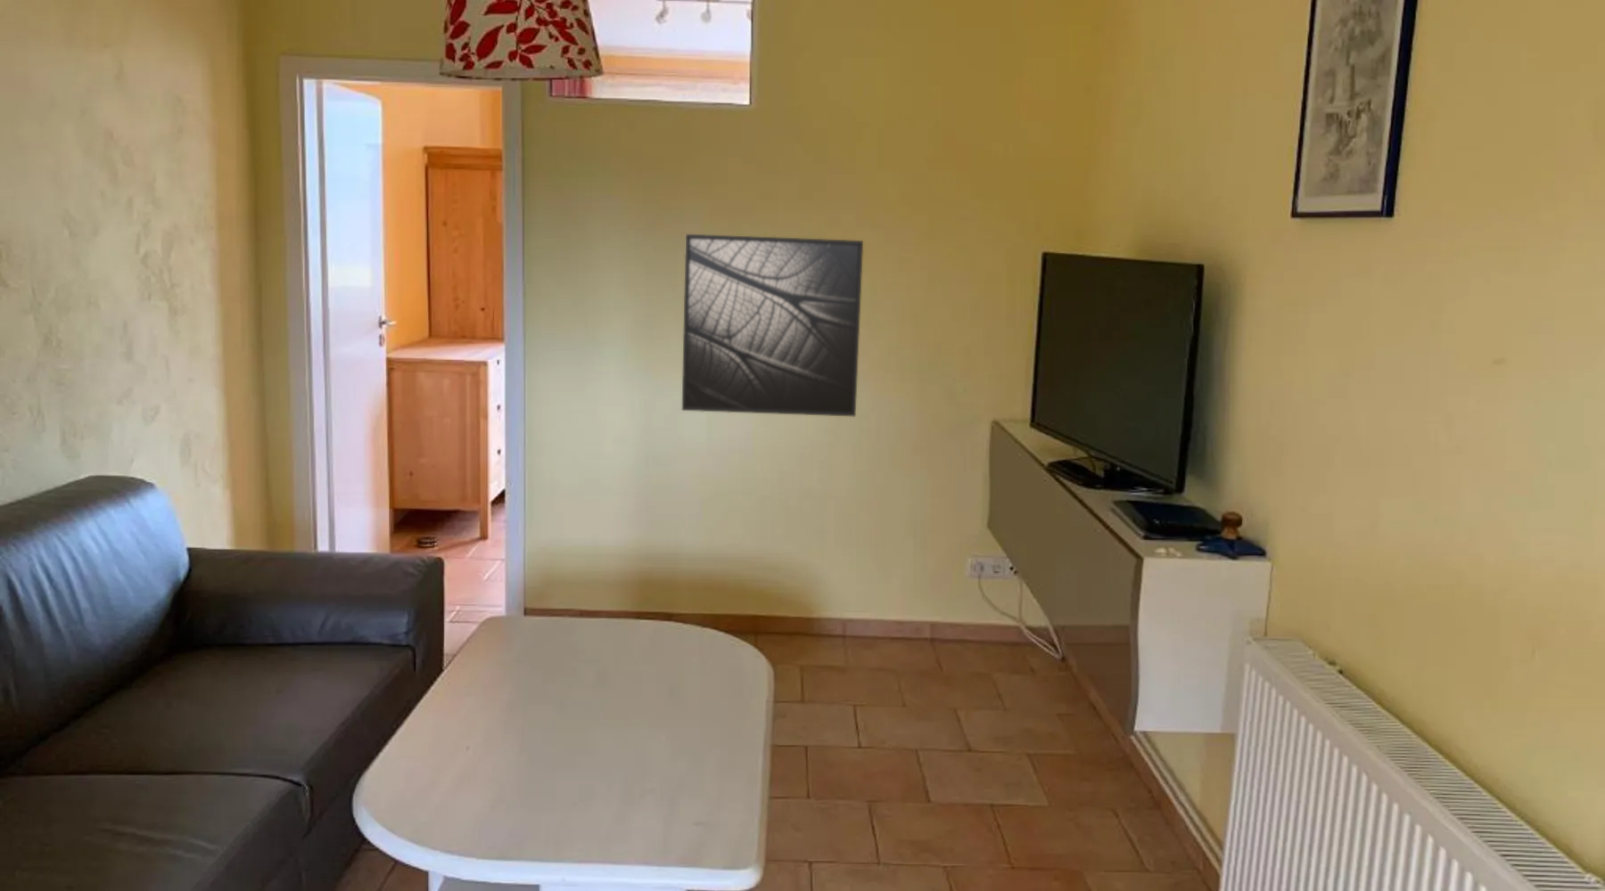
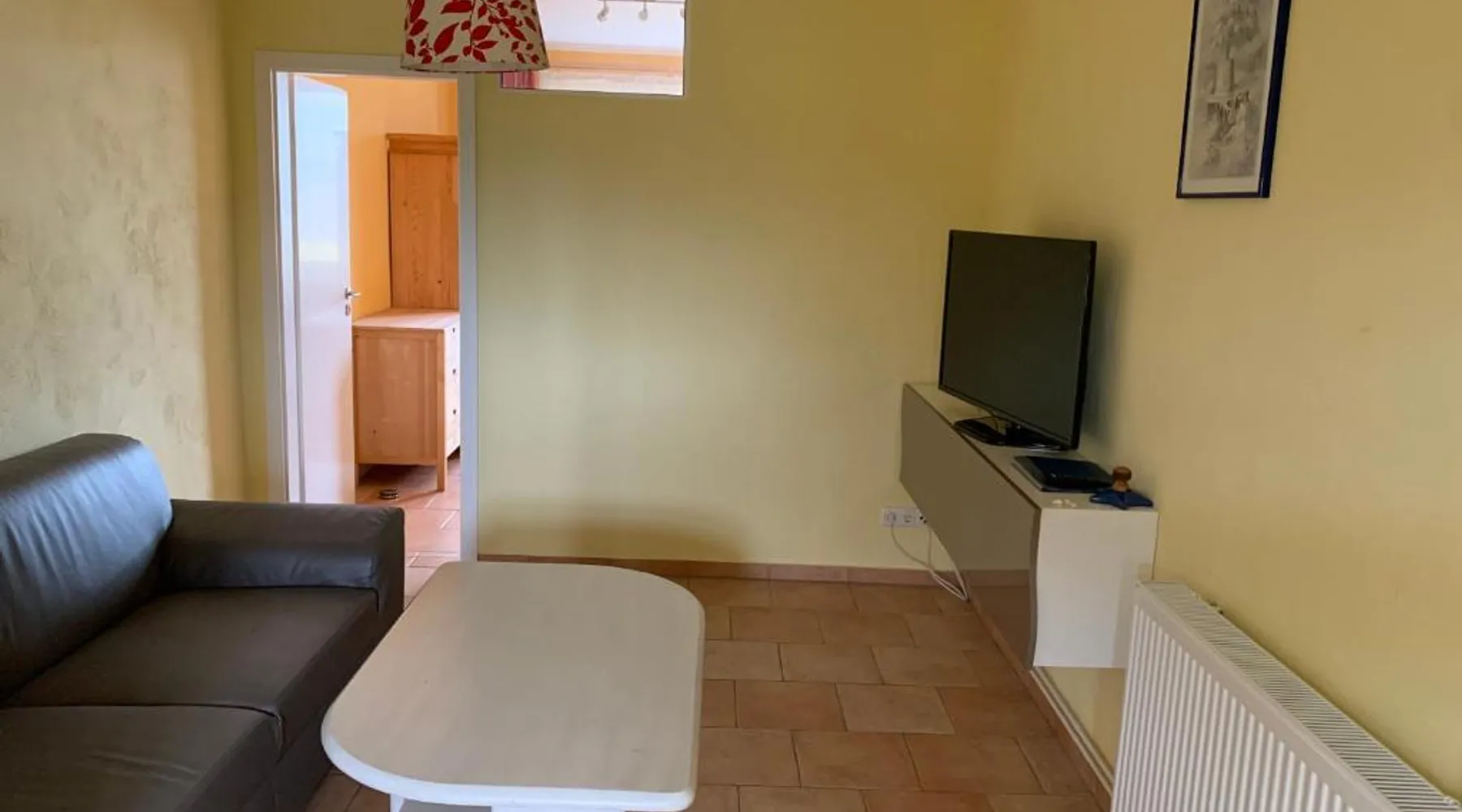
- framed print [682,234,864,417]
